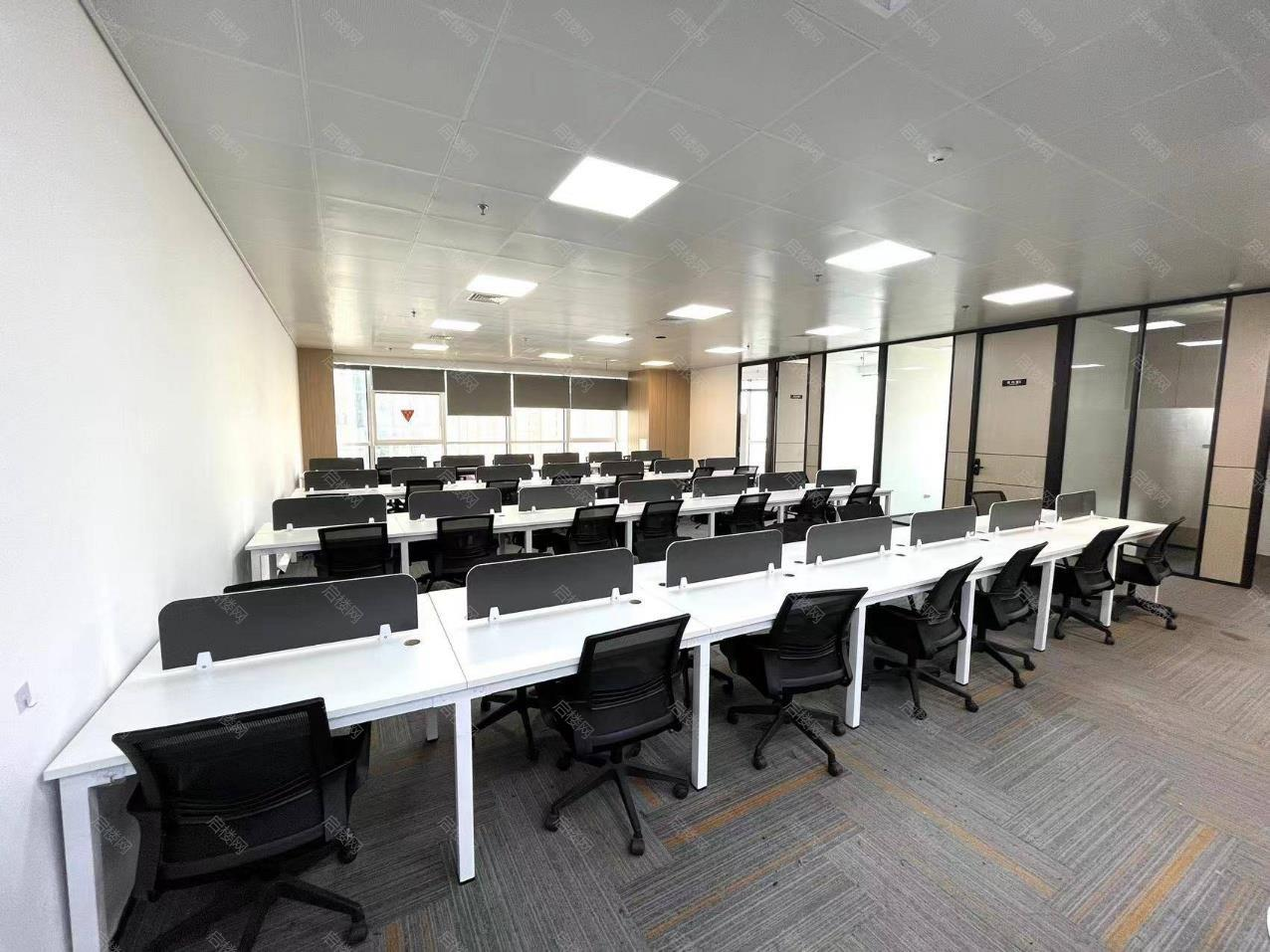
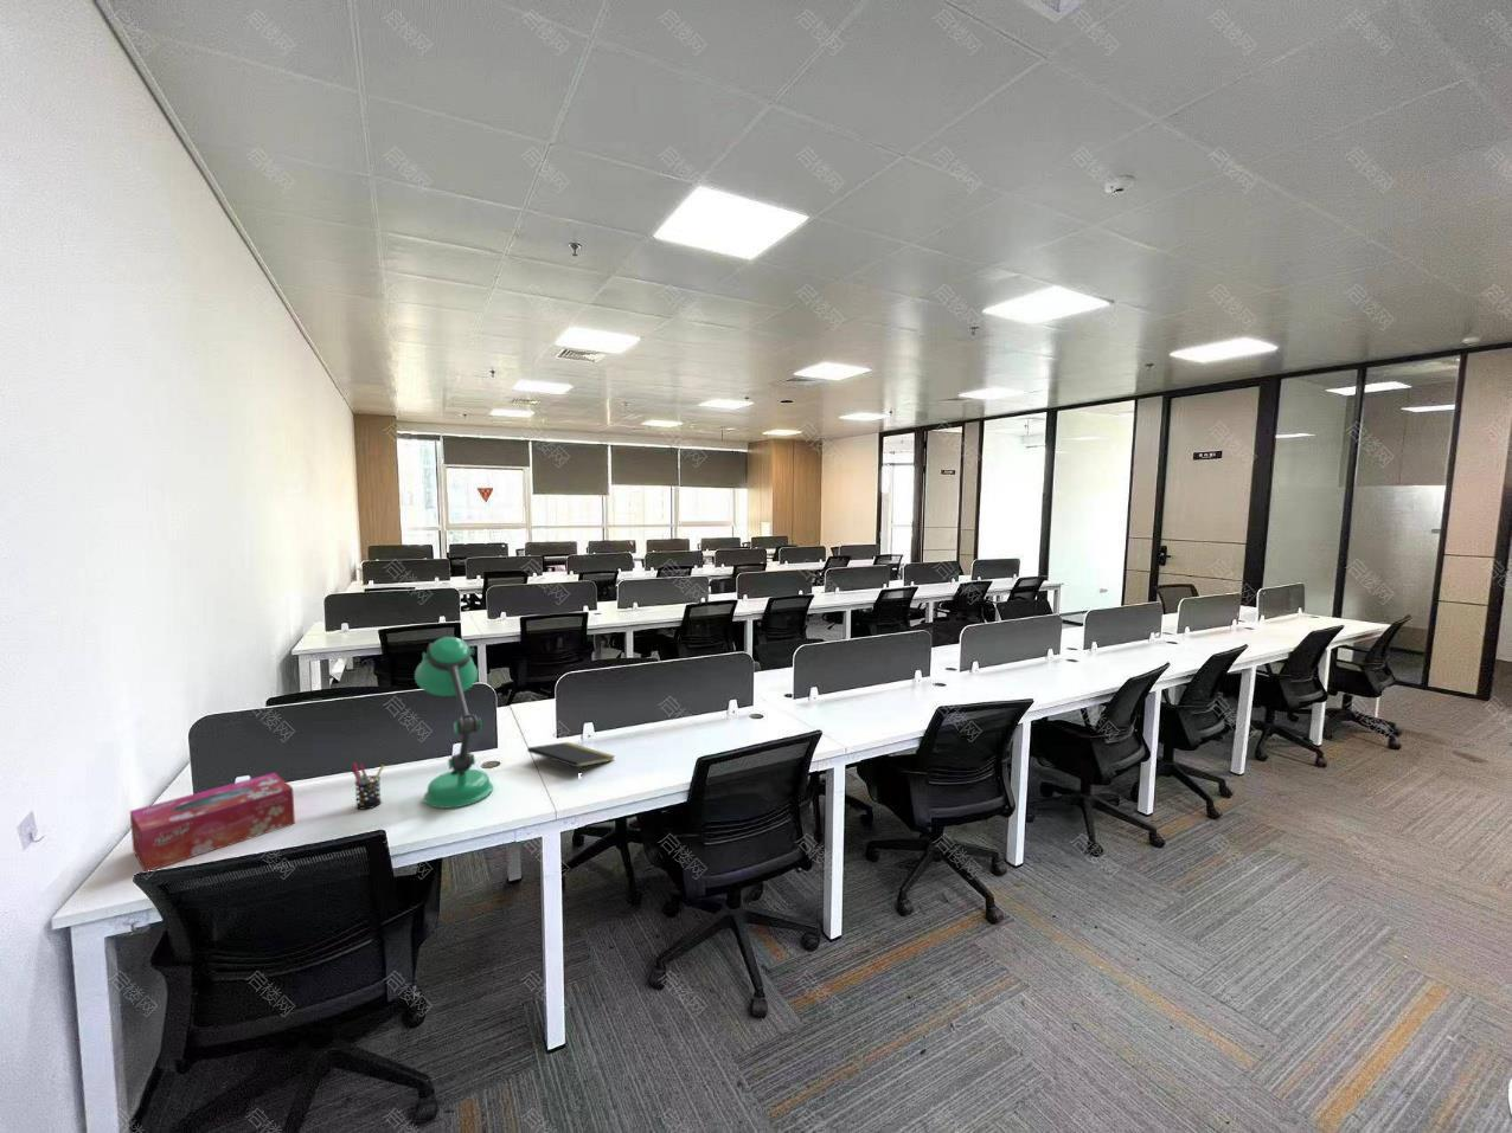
+ notepad [526,741,616,772]
+ desk lamp [413,636,494,809]
+ tissue box [129,772,296,872]
+ pen holder [350,763,385,810]
